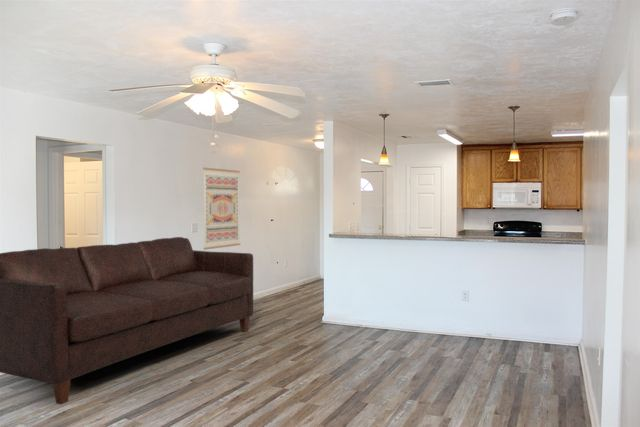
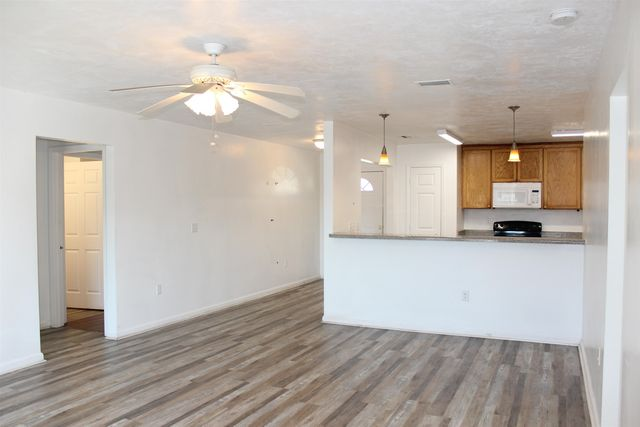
- wall art [202,167,241,250]
- sofa [0,236,254,405]
